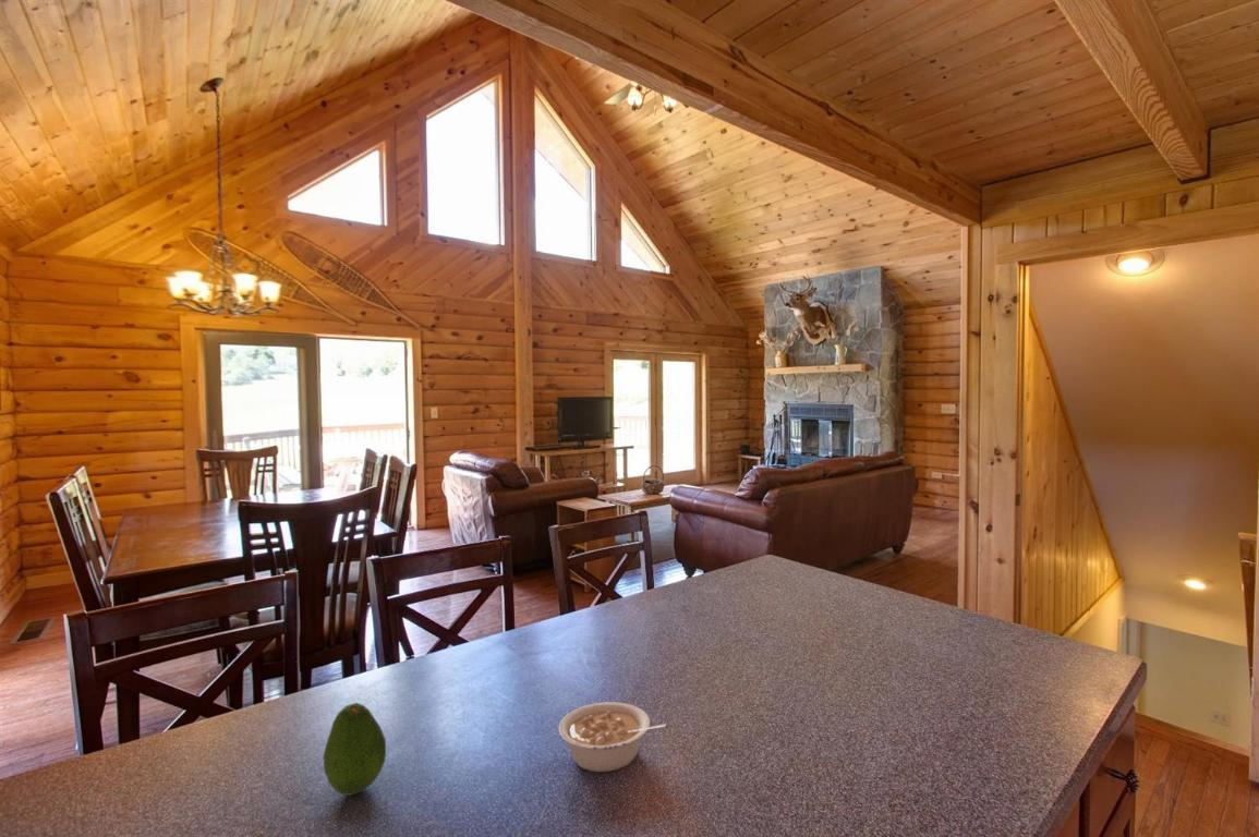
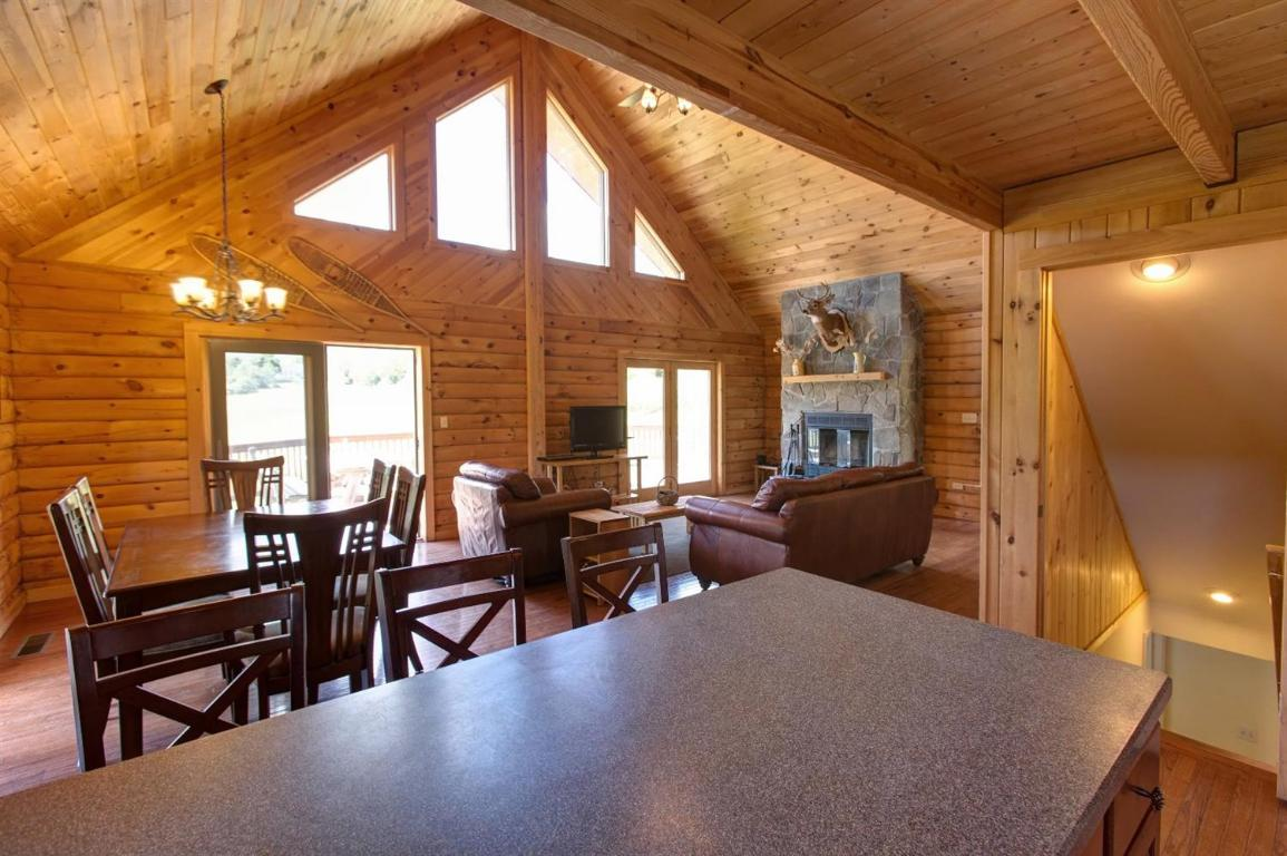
- legume [557,701,668,773]
- fruit [323,702,387,796]
